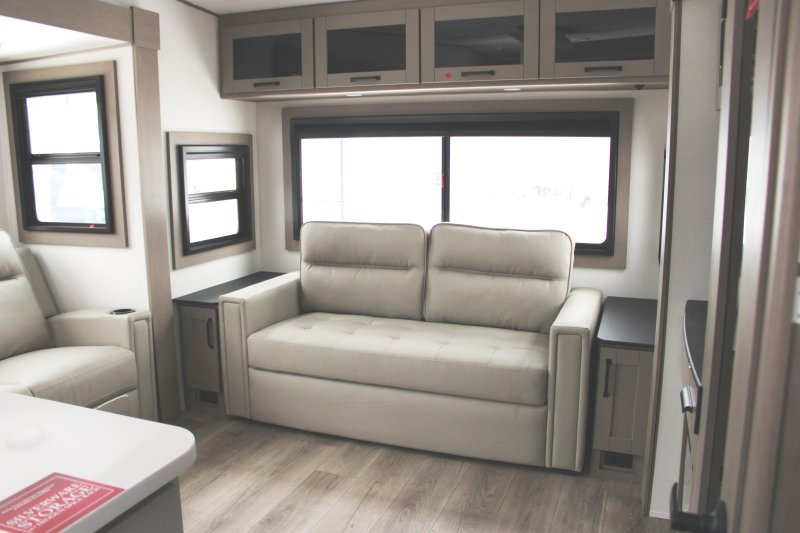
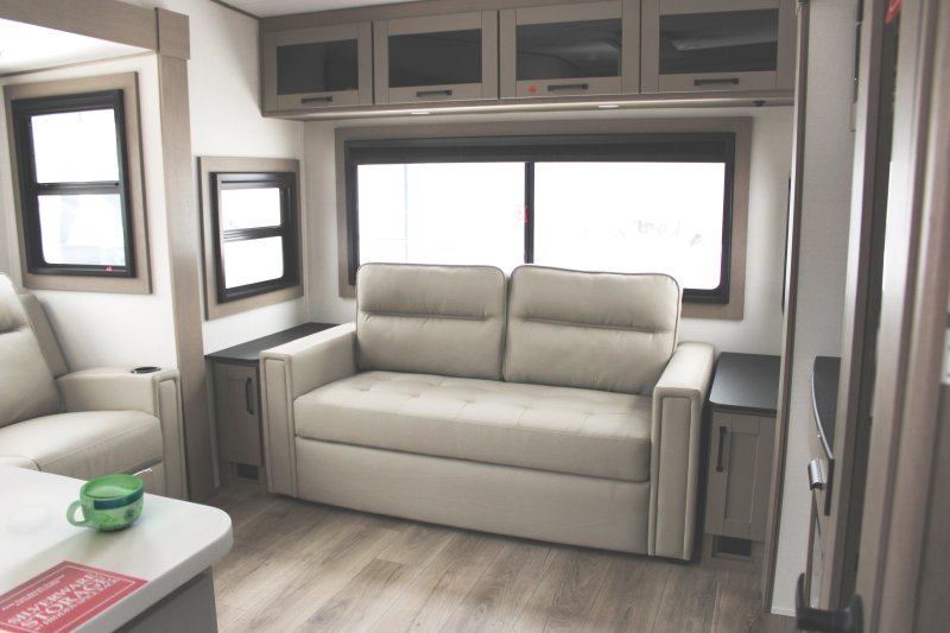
+ cup [65,473,145,532]
